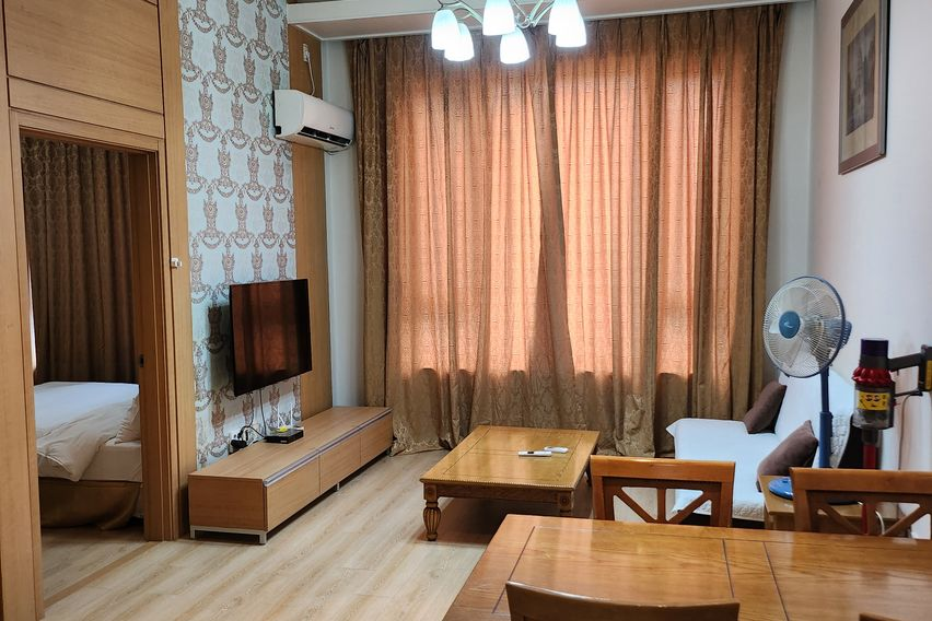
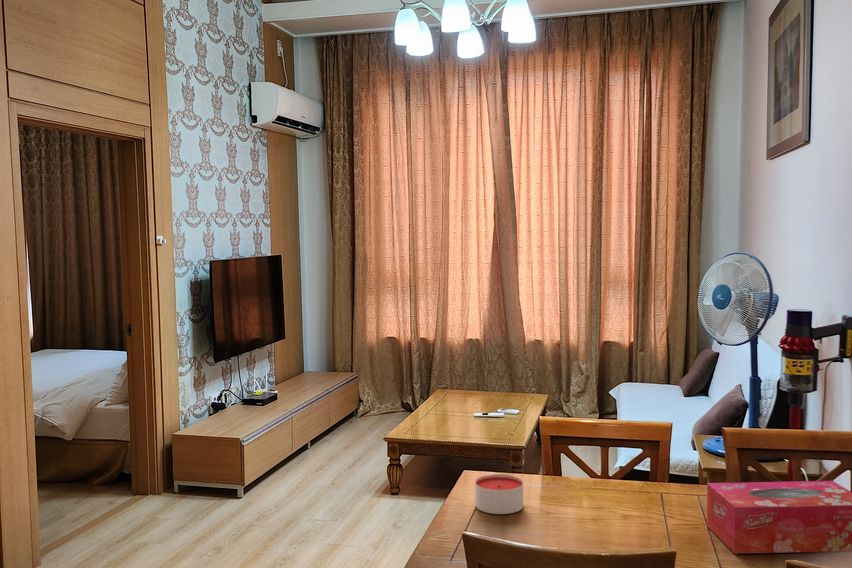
+ candle [474,474,524,515]
+ tissue box [706,480,852,554]
